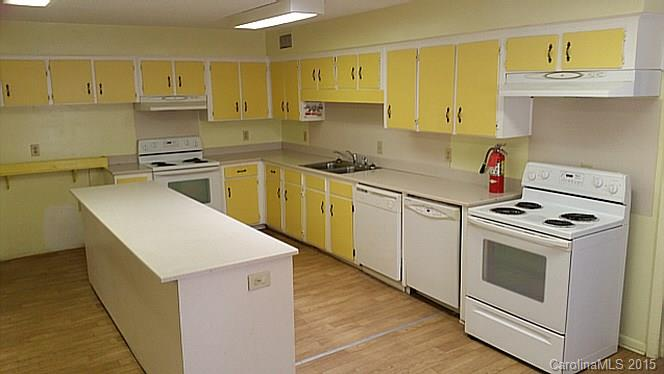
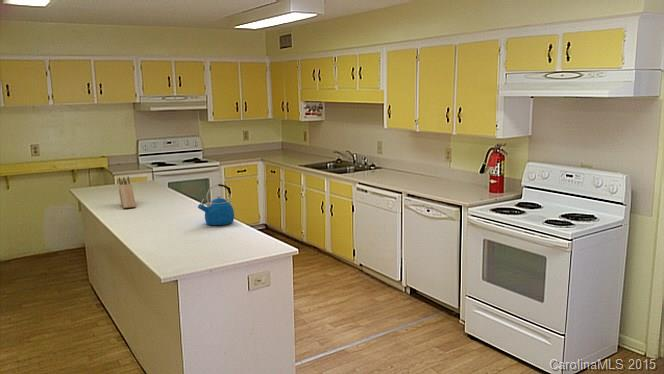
+ kettle [197,183,235,226]
+ knife block [118,175,137,209]
